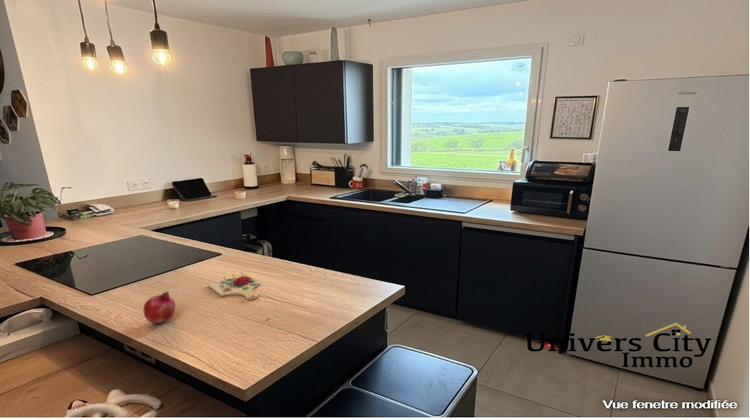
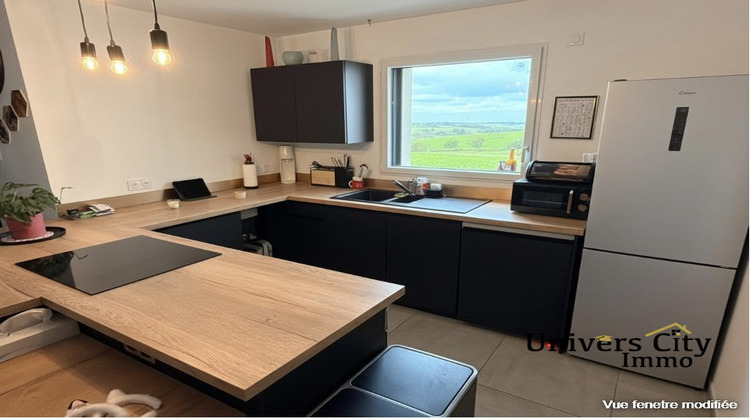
- cutting board [207,271,261,300]
- fruit [143,291,177,324]
